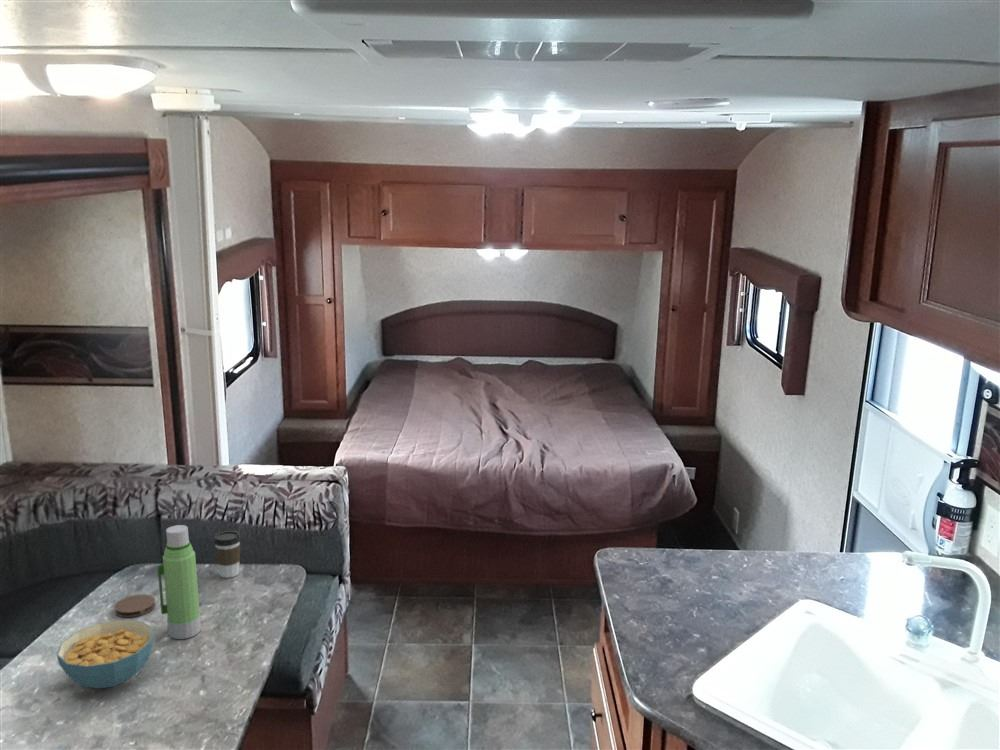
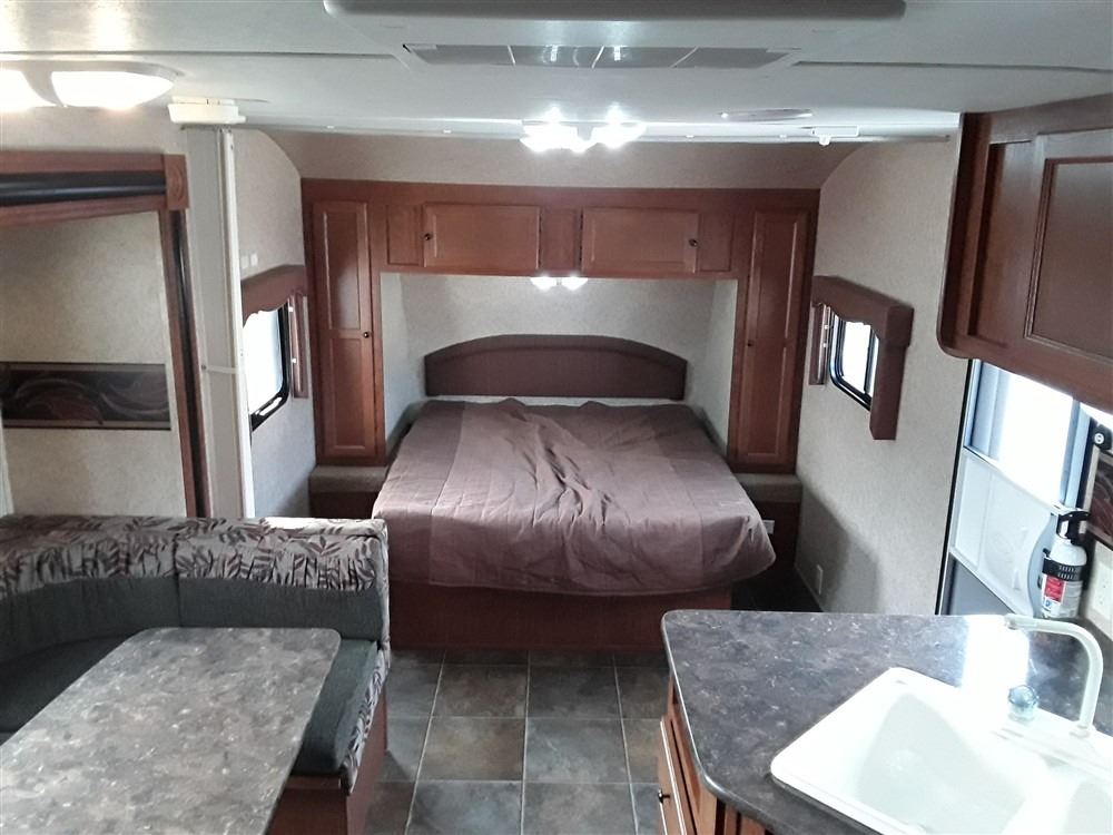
- coffee cup [213,530,242,579]
- water bottle [157,524,202,640]
- coaster [114,593,156,618]
- cereal bowl [56,619,155,689]
